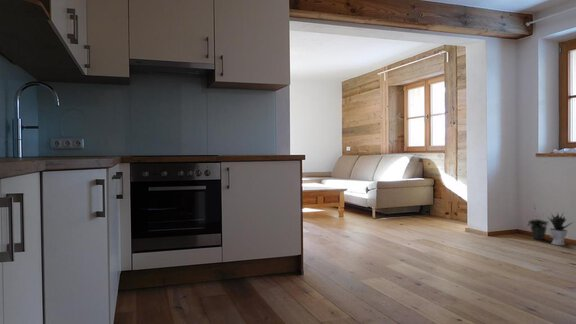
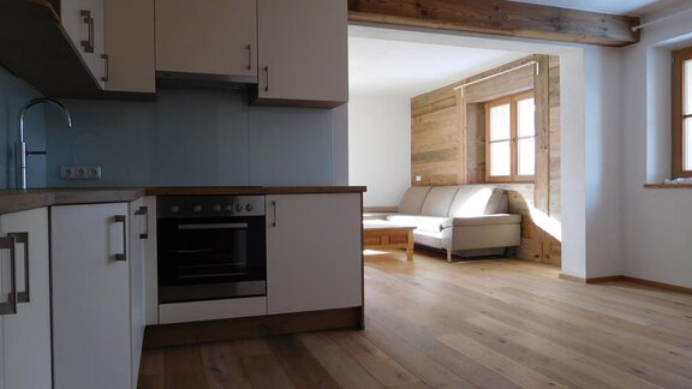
- potted plant [526,205,550,241]
- potted plant [546,211,576,246]
